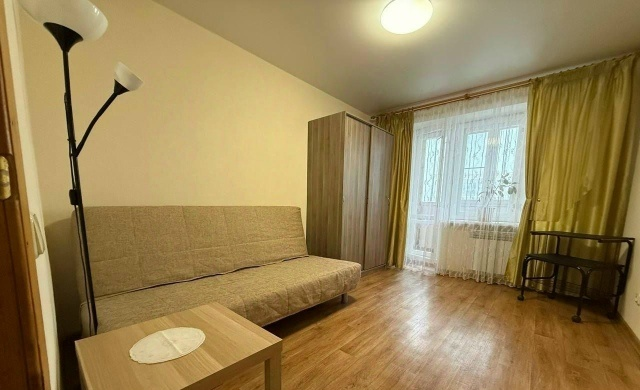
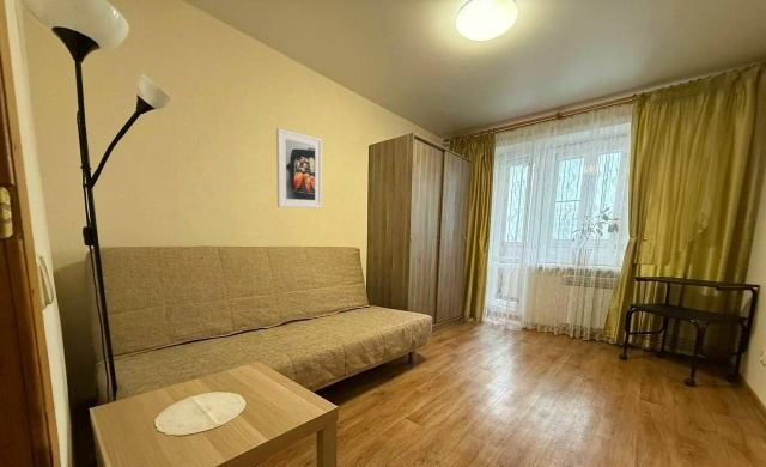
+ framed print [275,127,323,210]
